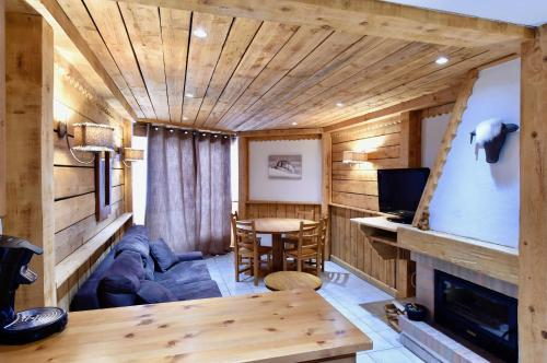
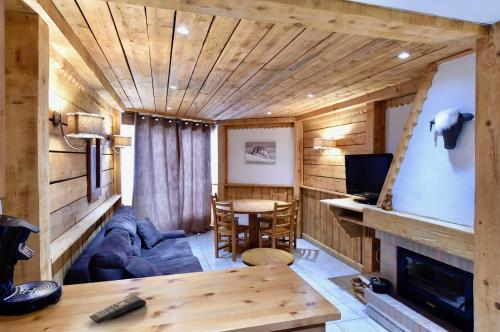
+ remote control [88,295,147,325]
